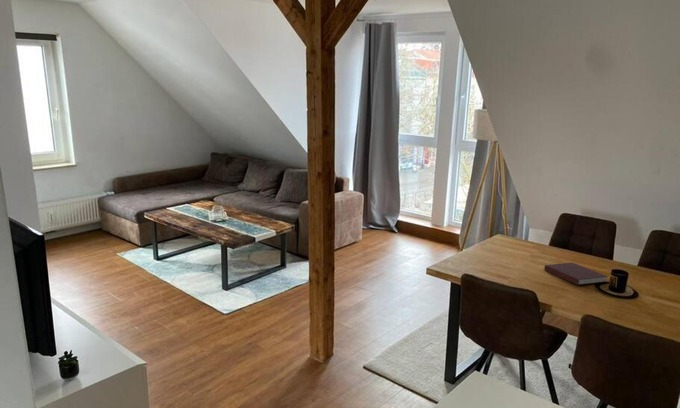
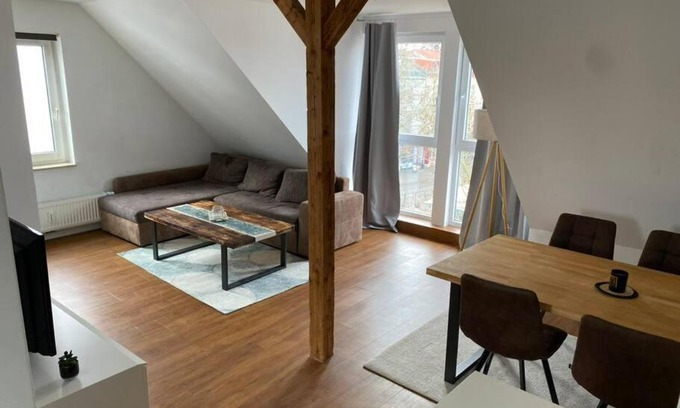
- notebook [543,262,608,286]
